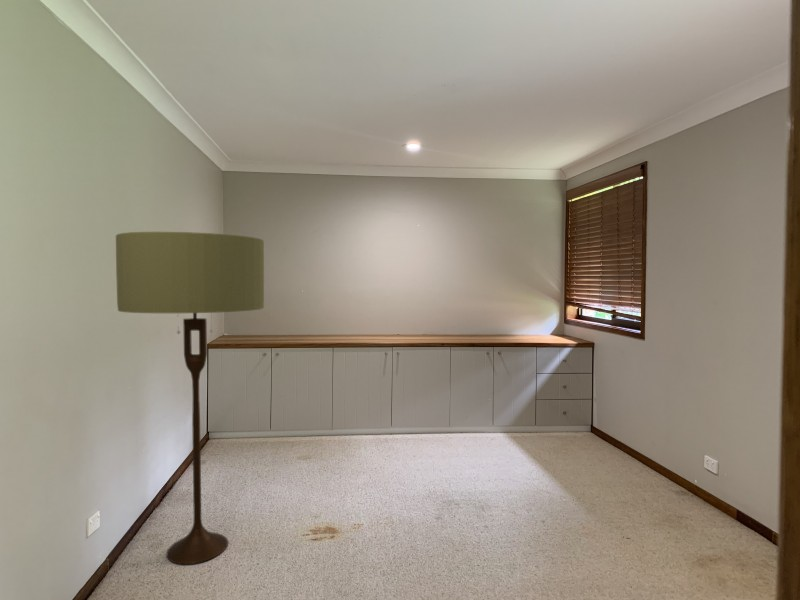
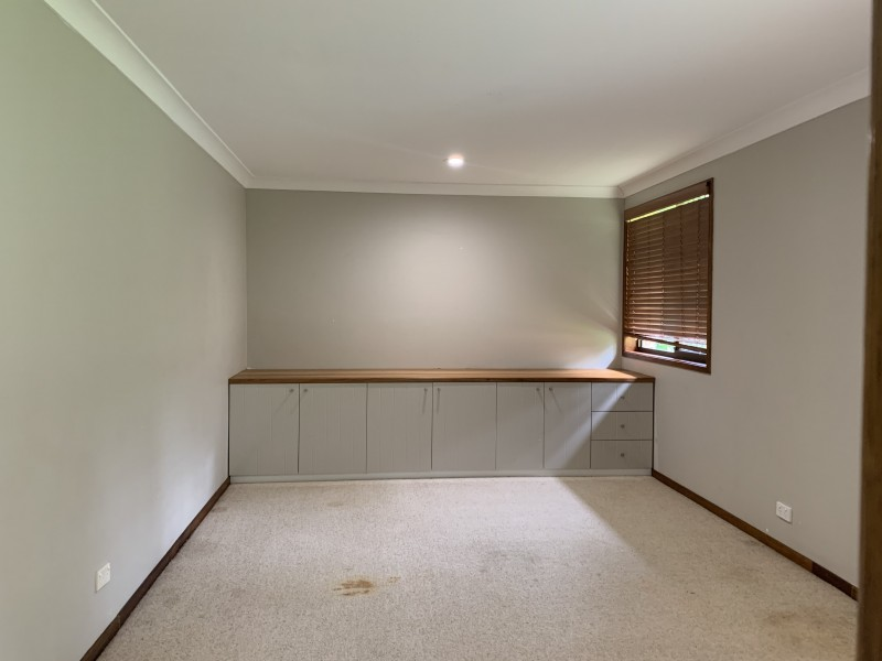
- floor lamp [115,231,265,565]
